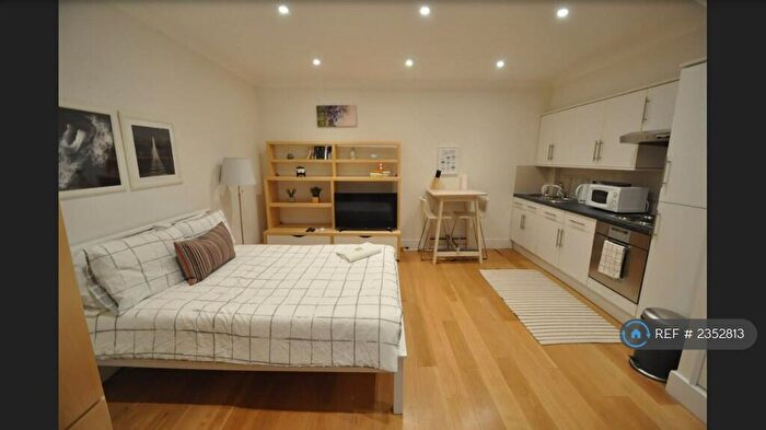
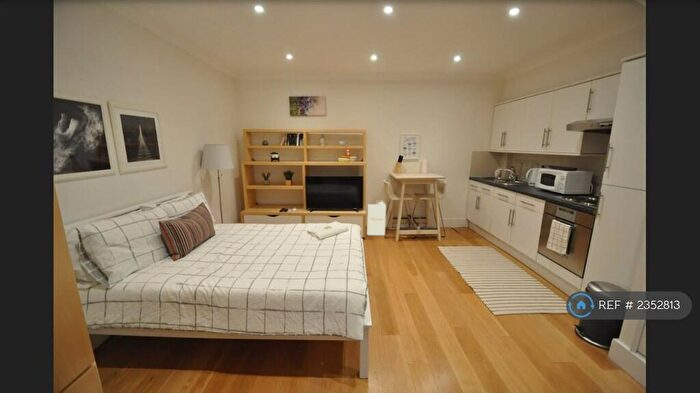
+ air purifier [366,200,387,236]
